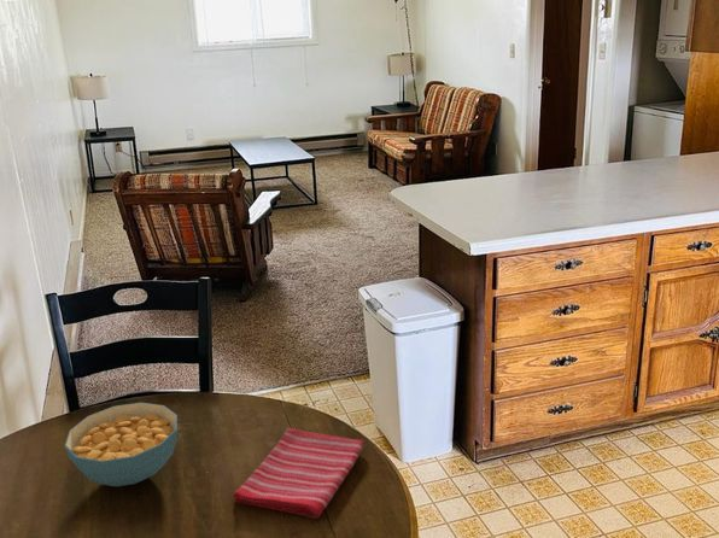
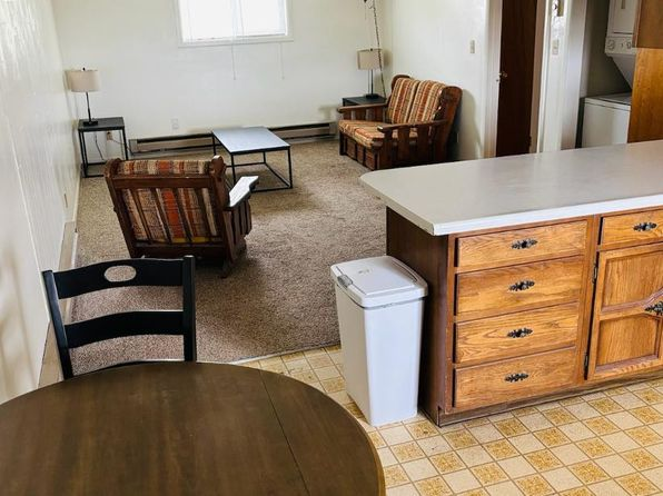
- cereal bowl [64,402,179,487]
- dish towel [232,427,366,520]
